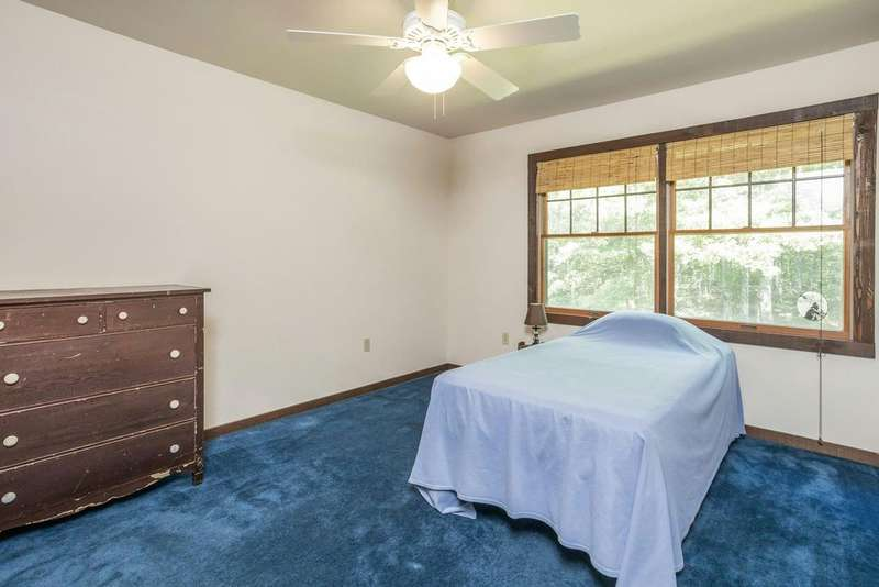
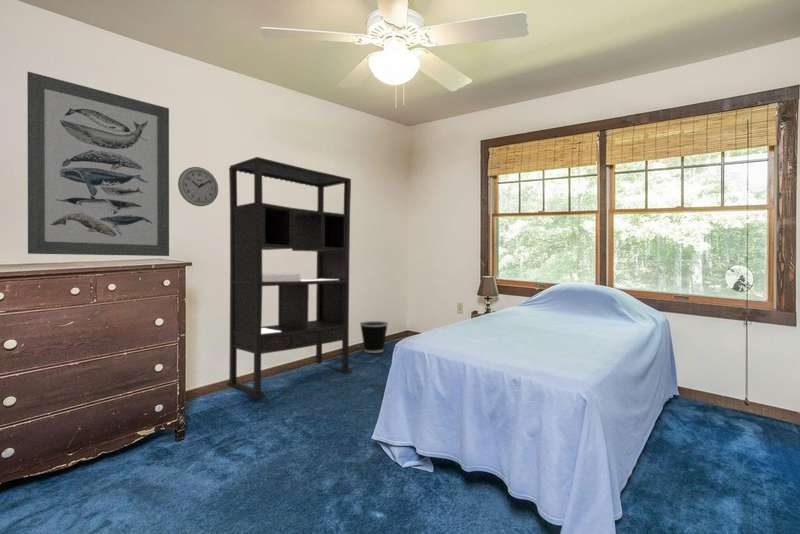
+ wall clock [177,166,219,207]
+ wall art [26,71,170,257]
+ wastebasket [359,320,389,354]
+ shelving unit [226,156,353,399]
